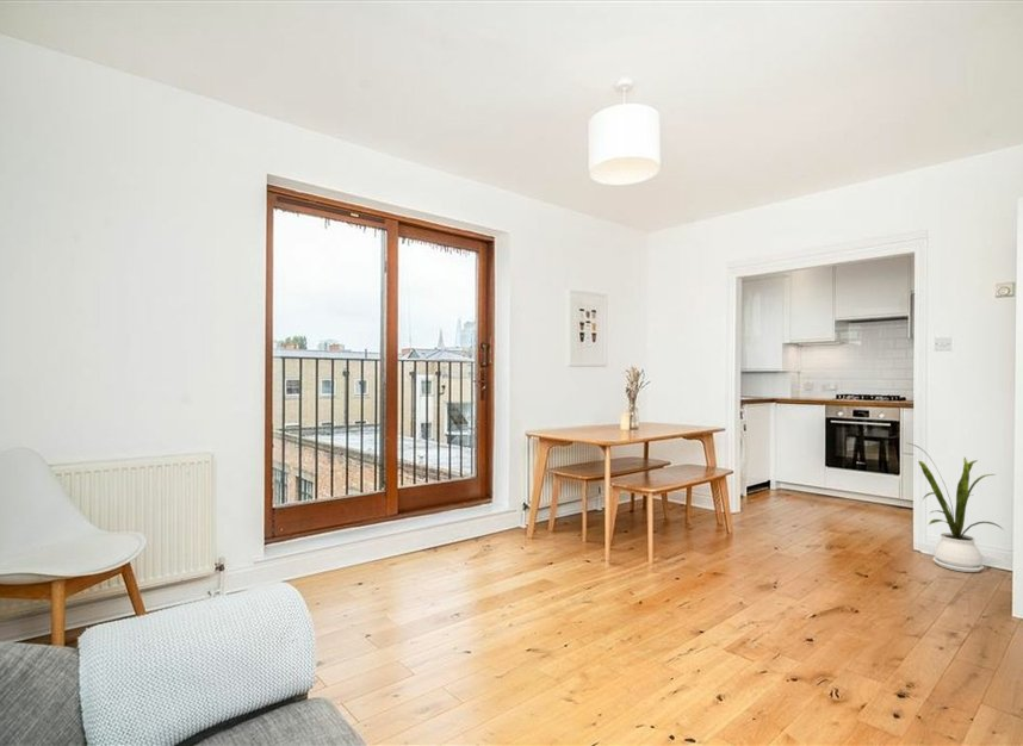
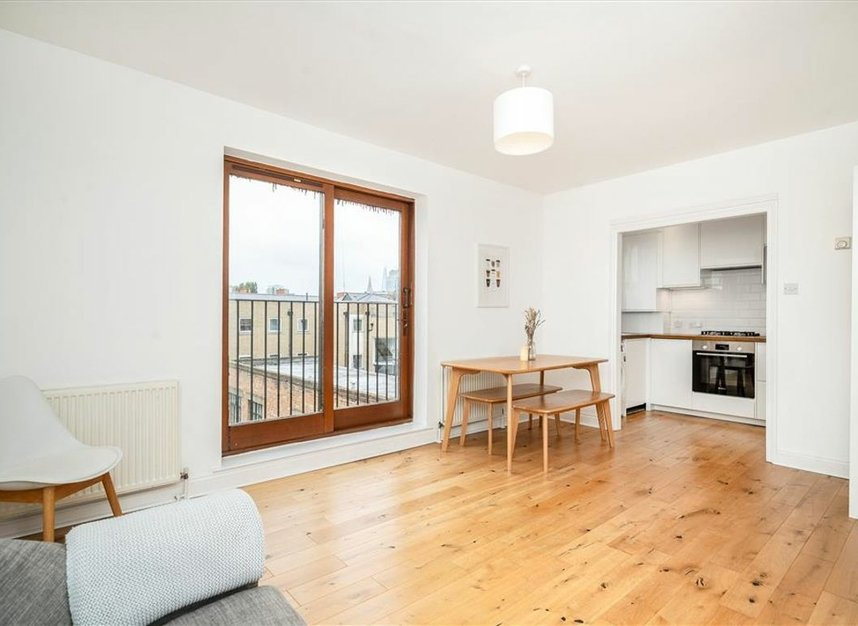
- house plant [904,441,1005,573]
